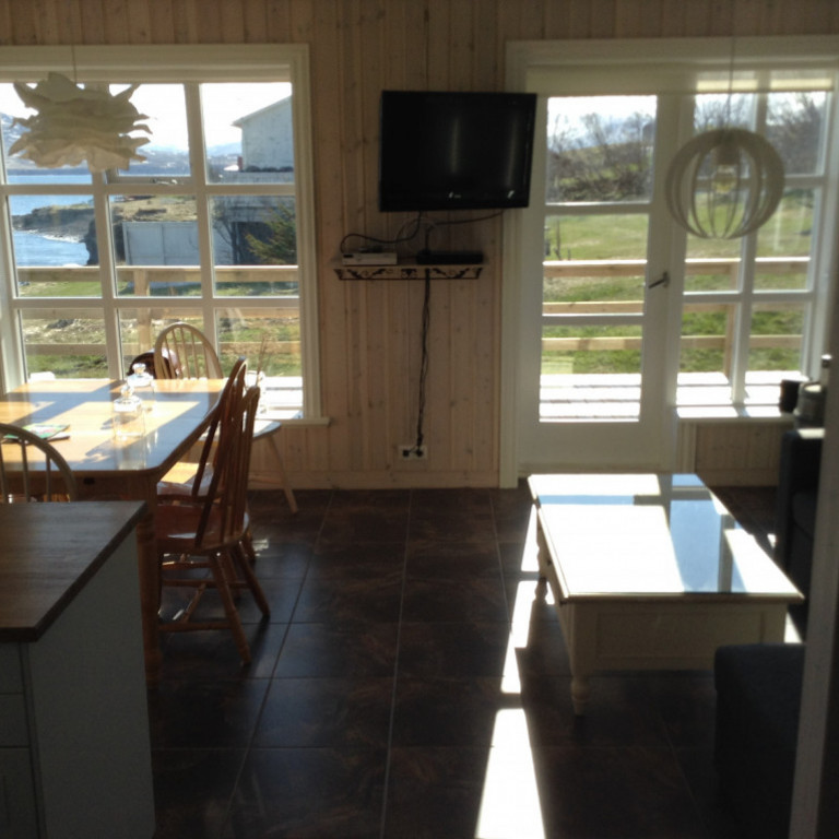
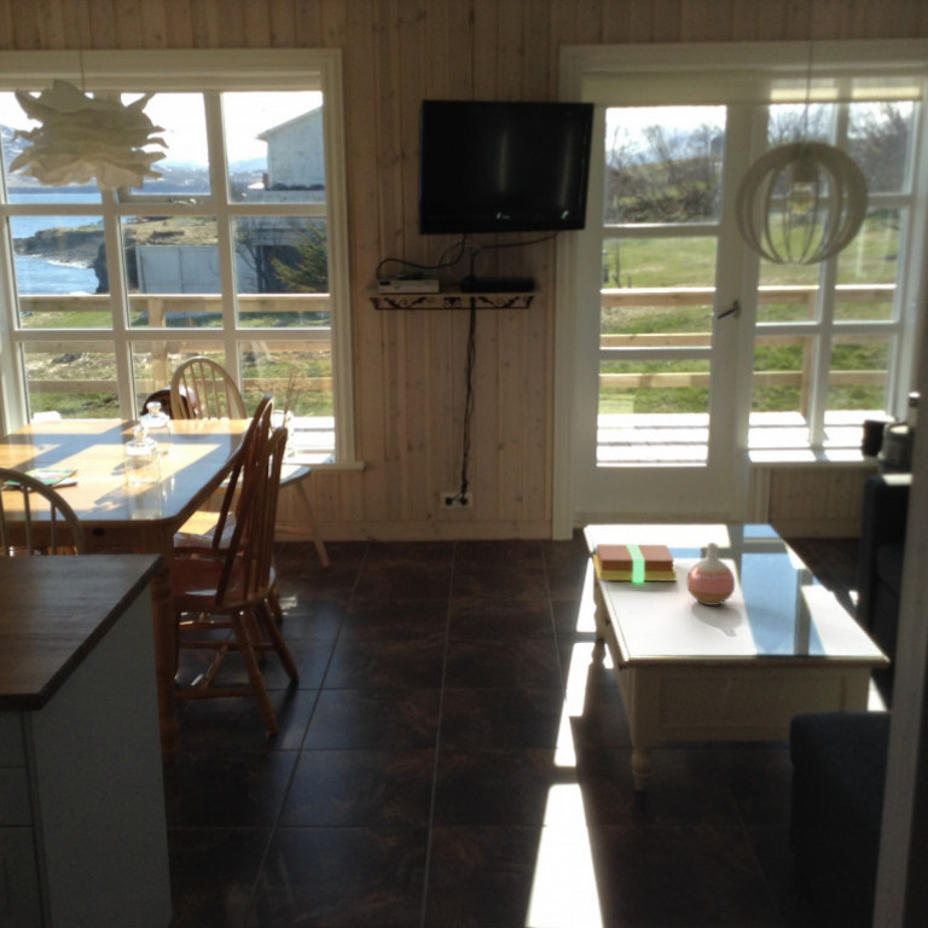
+ book [592,543,678,582]
+ vase [685,541,736,607]
